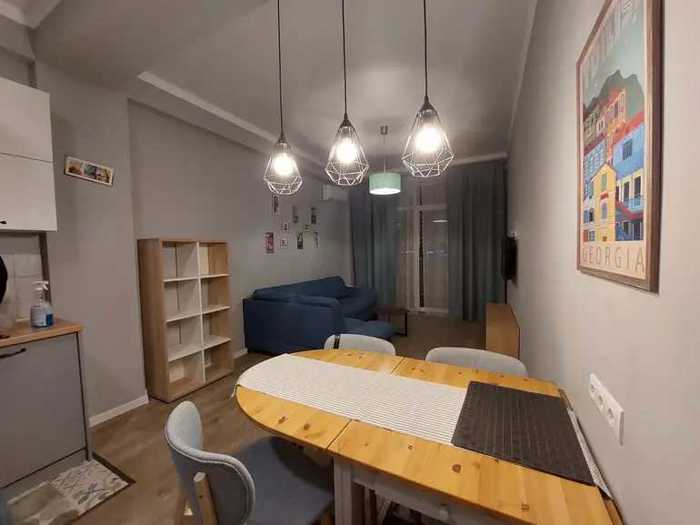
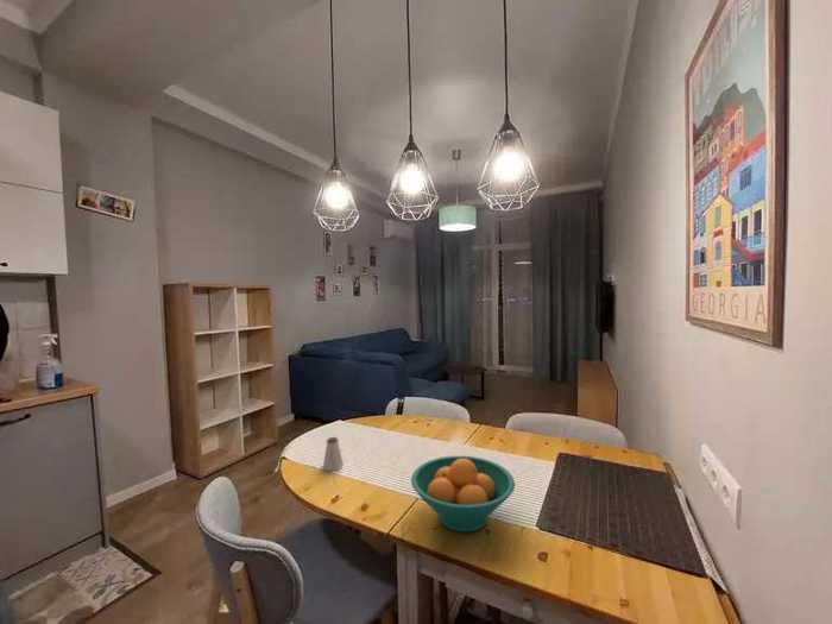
+ saltshaker [322,436,345,472]
+ fruit bowl [410,455,516,532]
